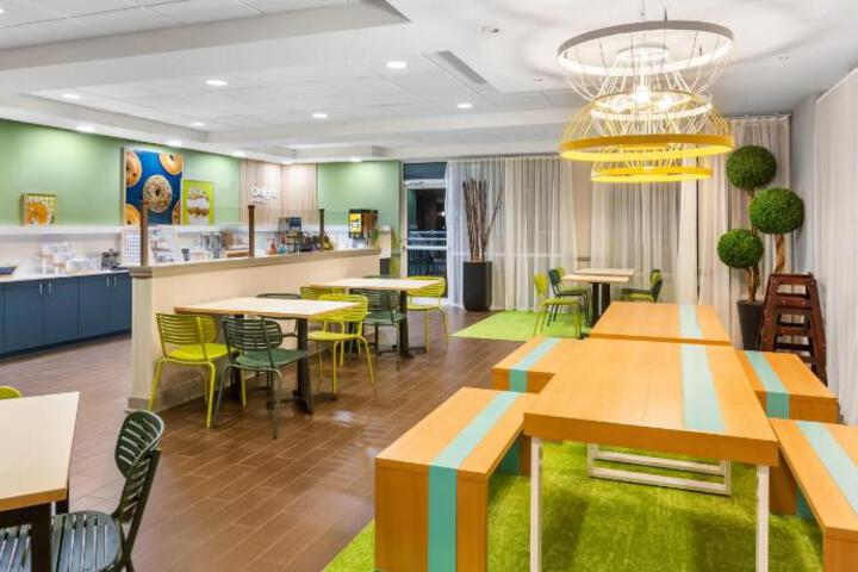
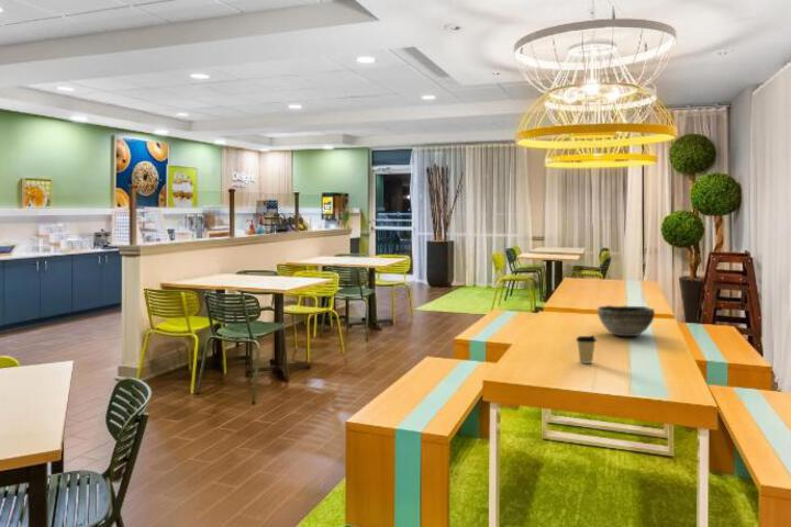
+ coffee cup [575,335,598,365]
+ bowl [597,304,656,337]
